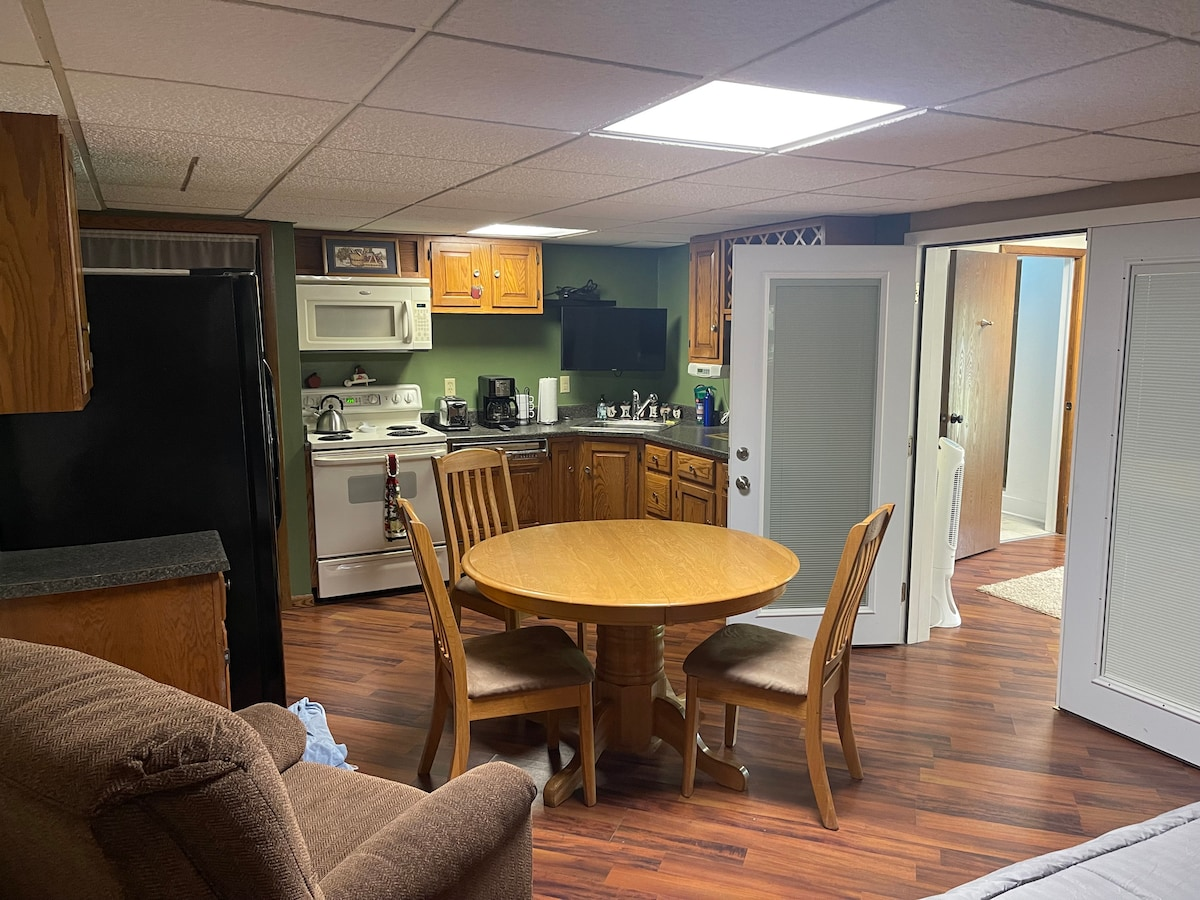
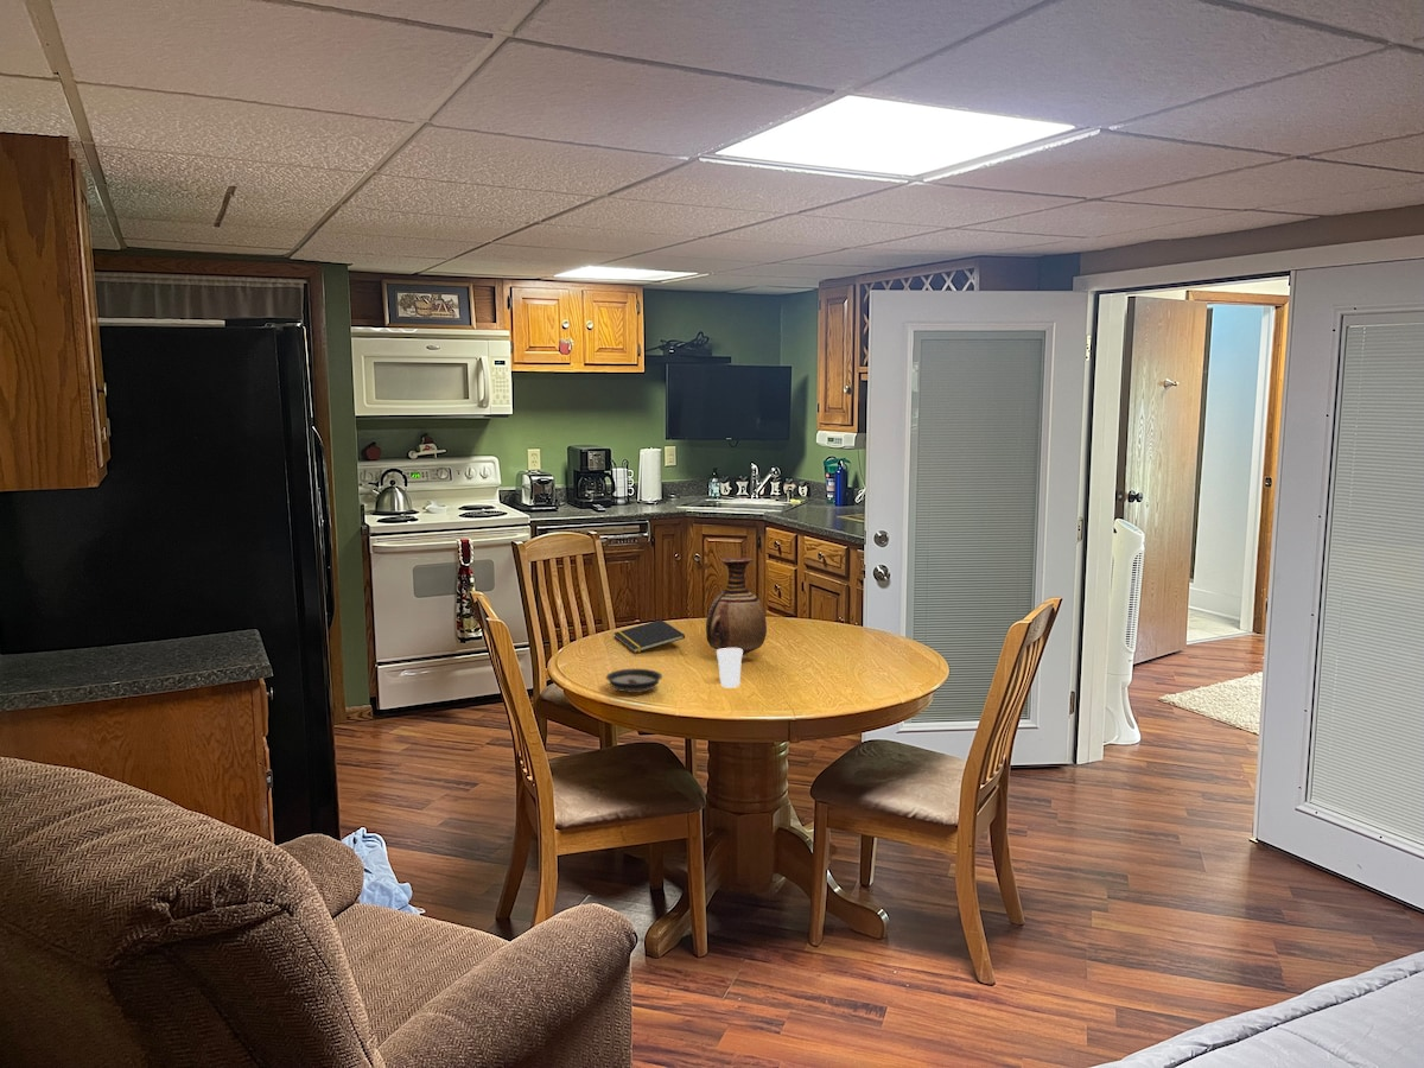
+ cup [716,648,743,689]
+ notepad [612,618,686,654]
+ saucer [605,668,663,694]
+ vase [705,557,768,657]
